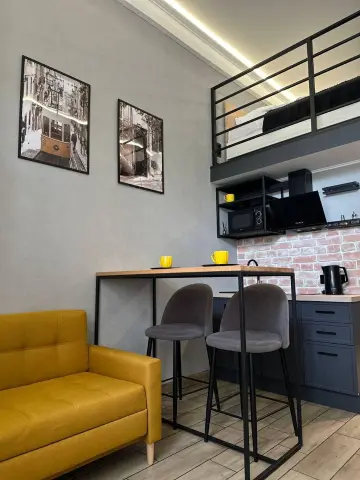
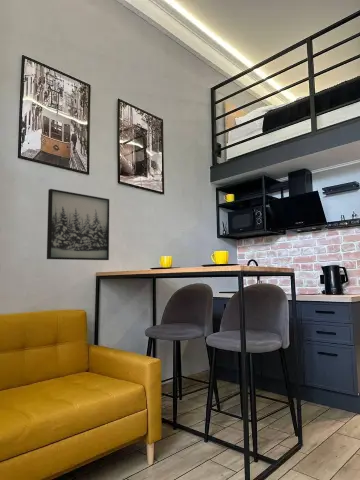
+ wall art [46,188,110,261]
